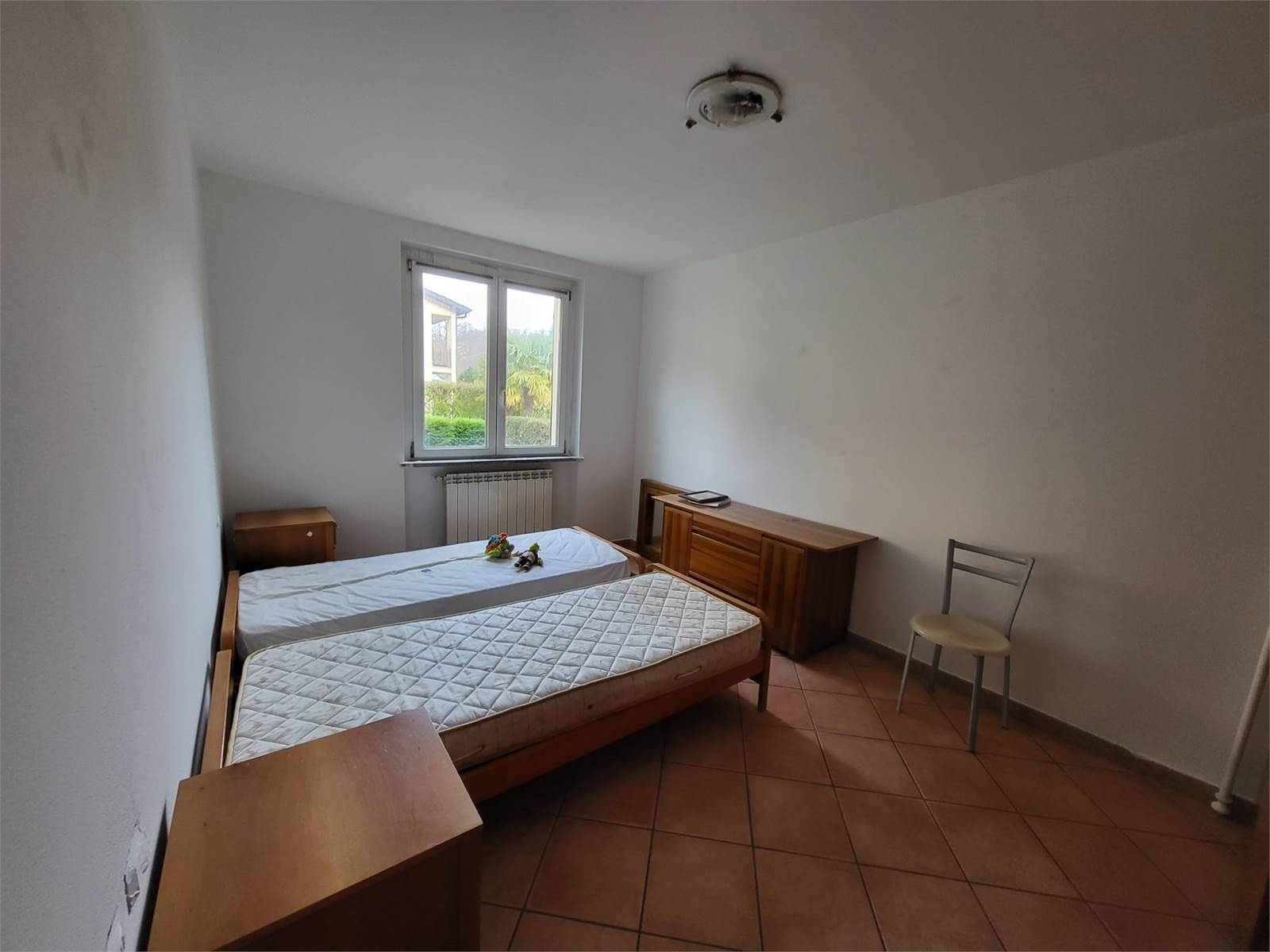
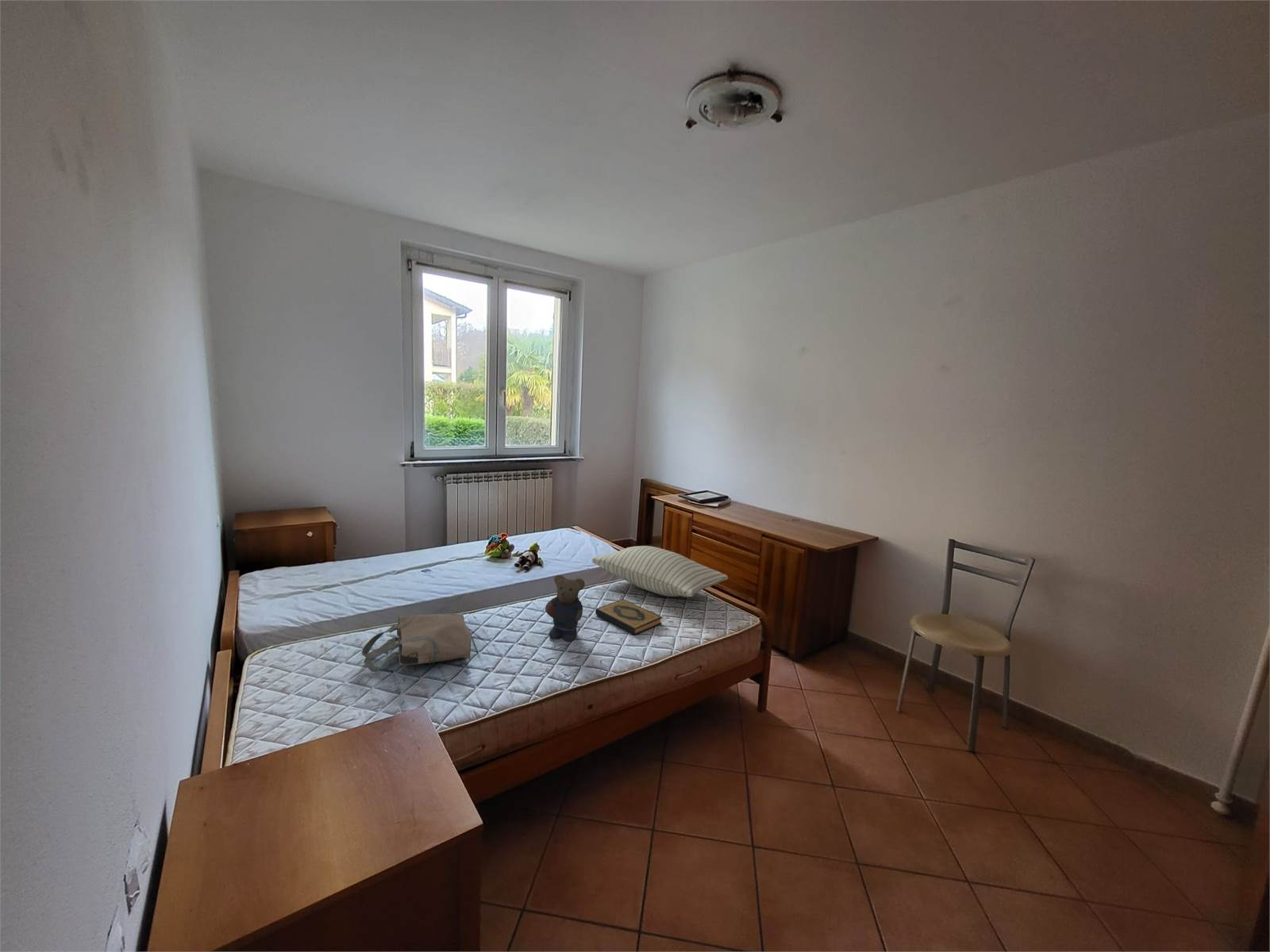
+ pillow [591,545,729,598]
+ tote bag [361,612,472,673]
+ hardback book [595,598,663,635]
+ teddy bear [545,574,586,642]
